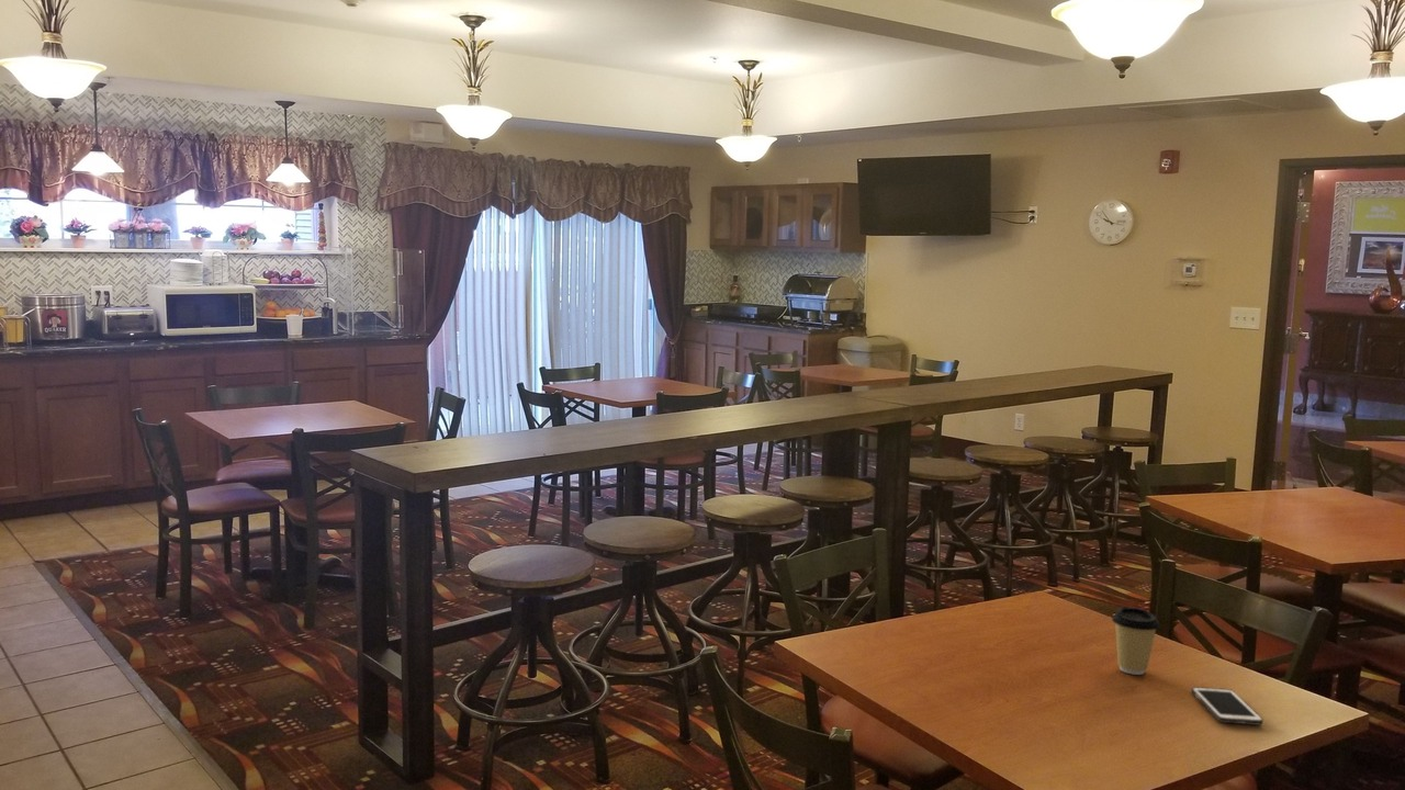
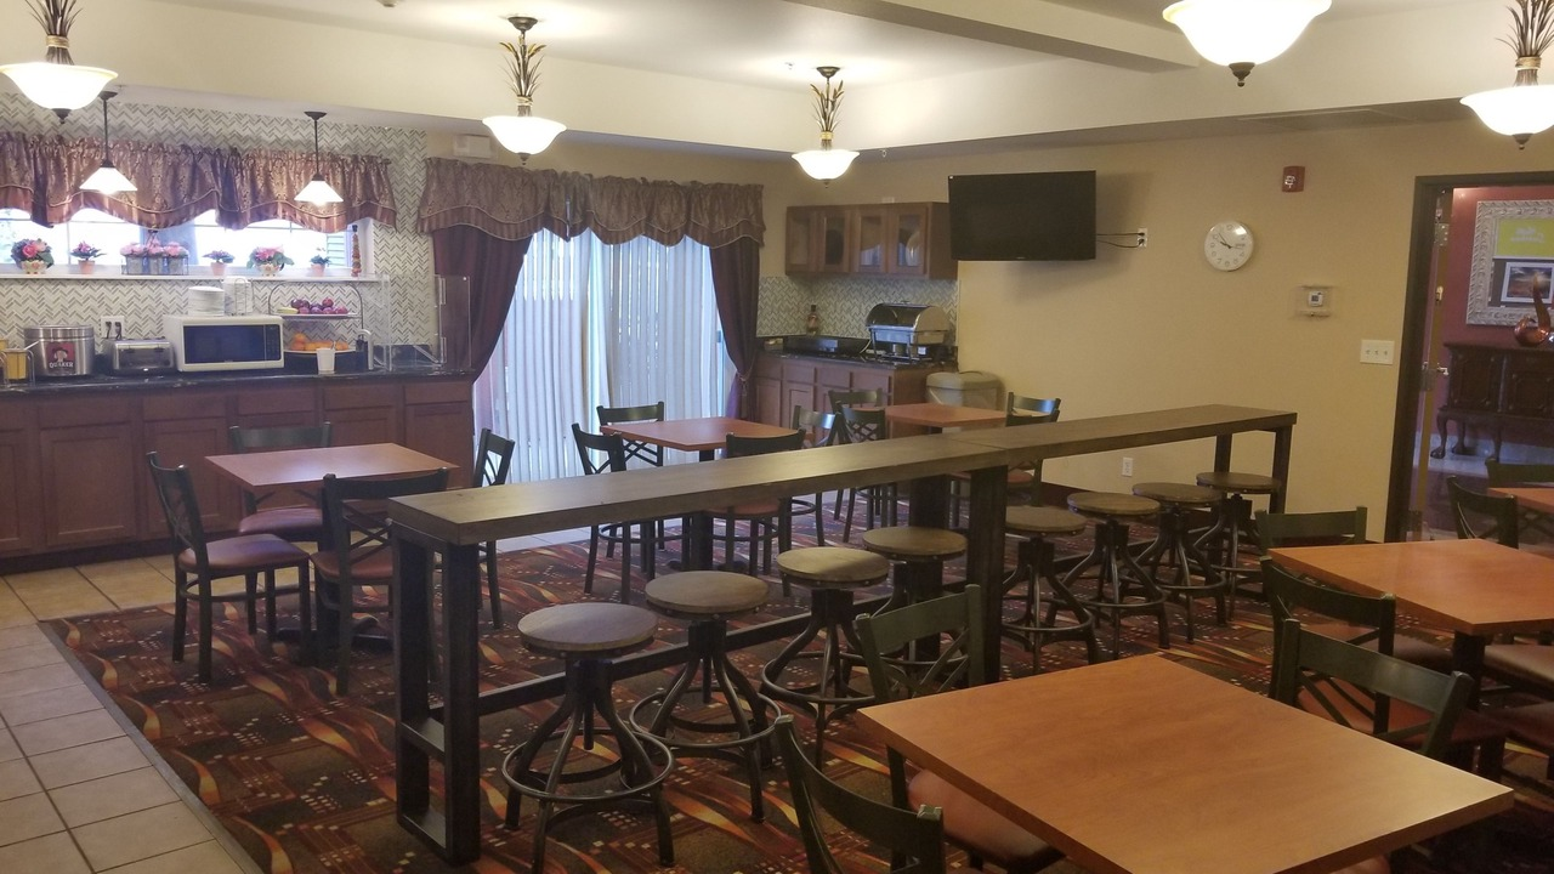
- cell phone [1190,686,1264,726]
- coffee cup [1111,606,1161,676]
